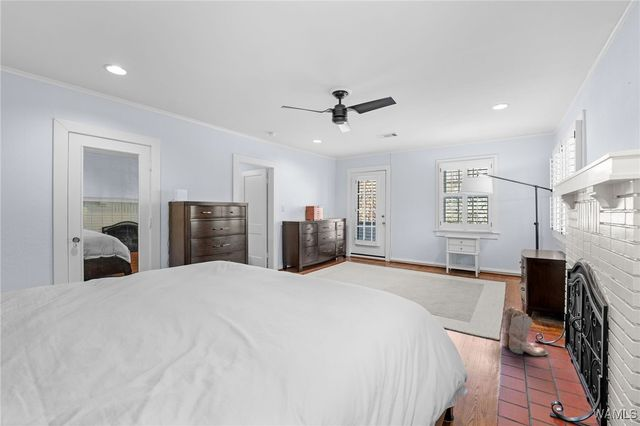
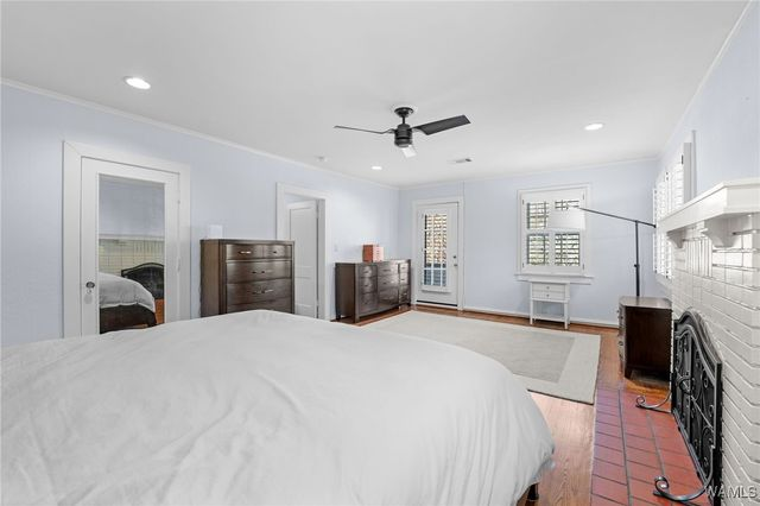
- boots [502,306,548,357]
